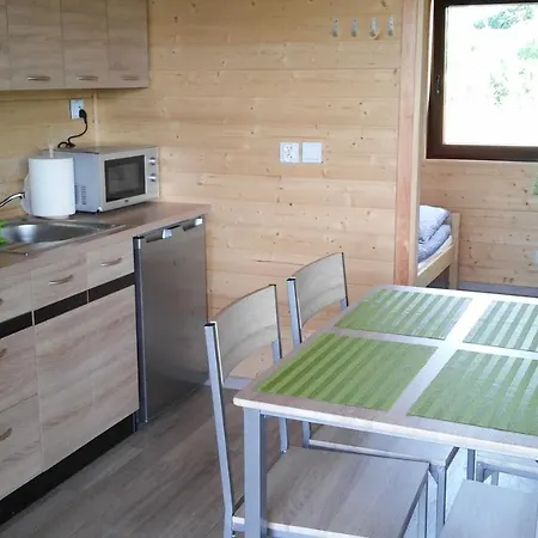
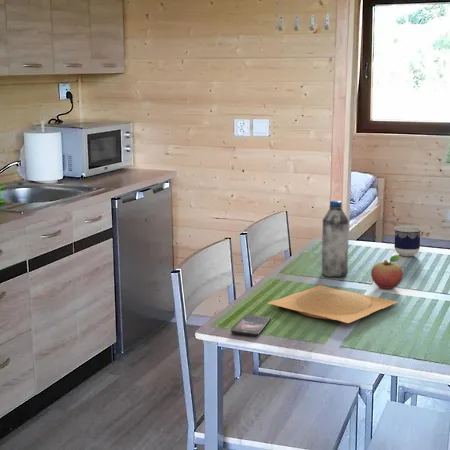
+ cup [393,225,422,257]
+ smartphone [230,314,272,337]
+ water bottle [321,200,350,278]
+ fruit [370,254,404,290]
+ plate [267,284,398,324]
